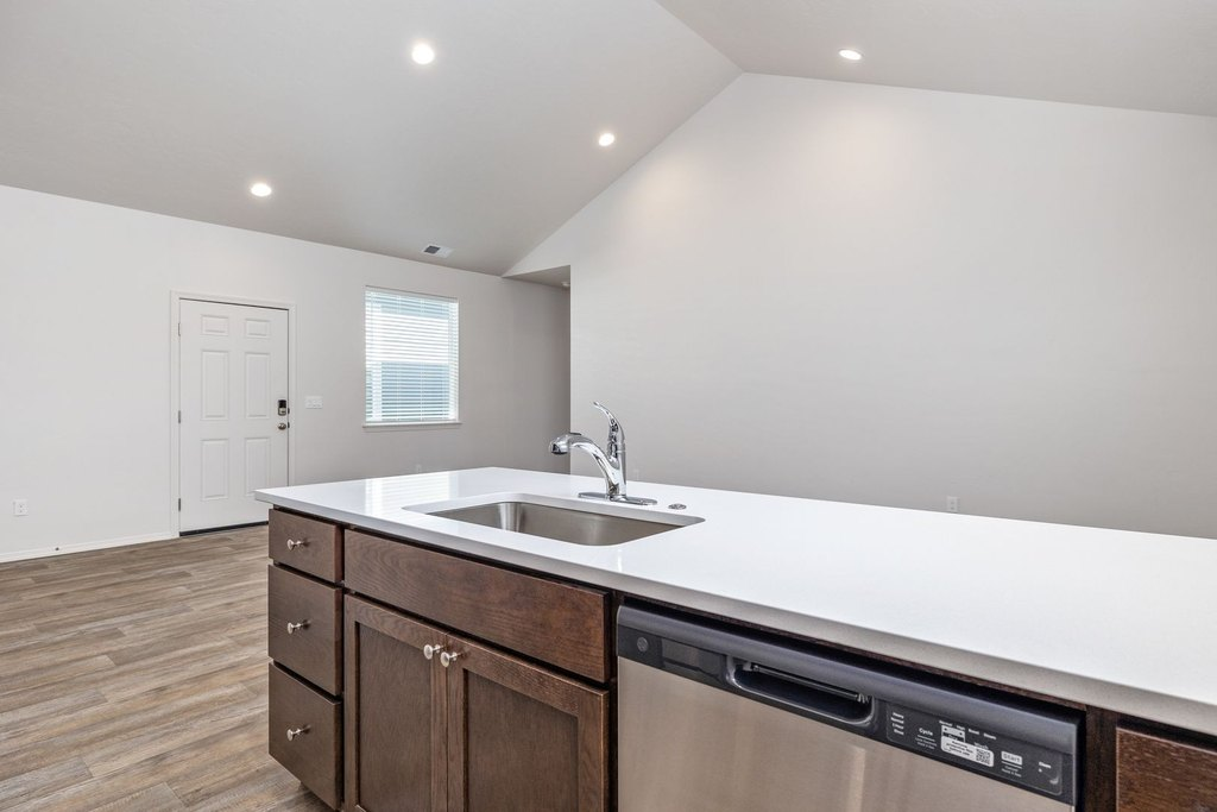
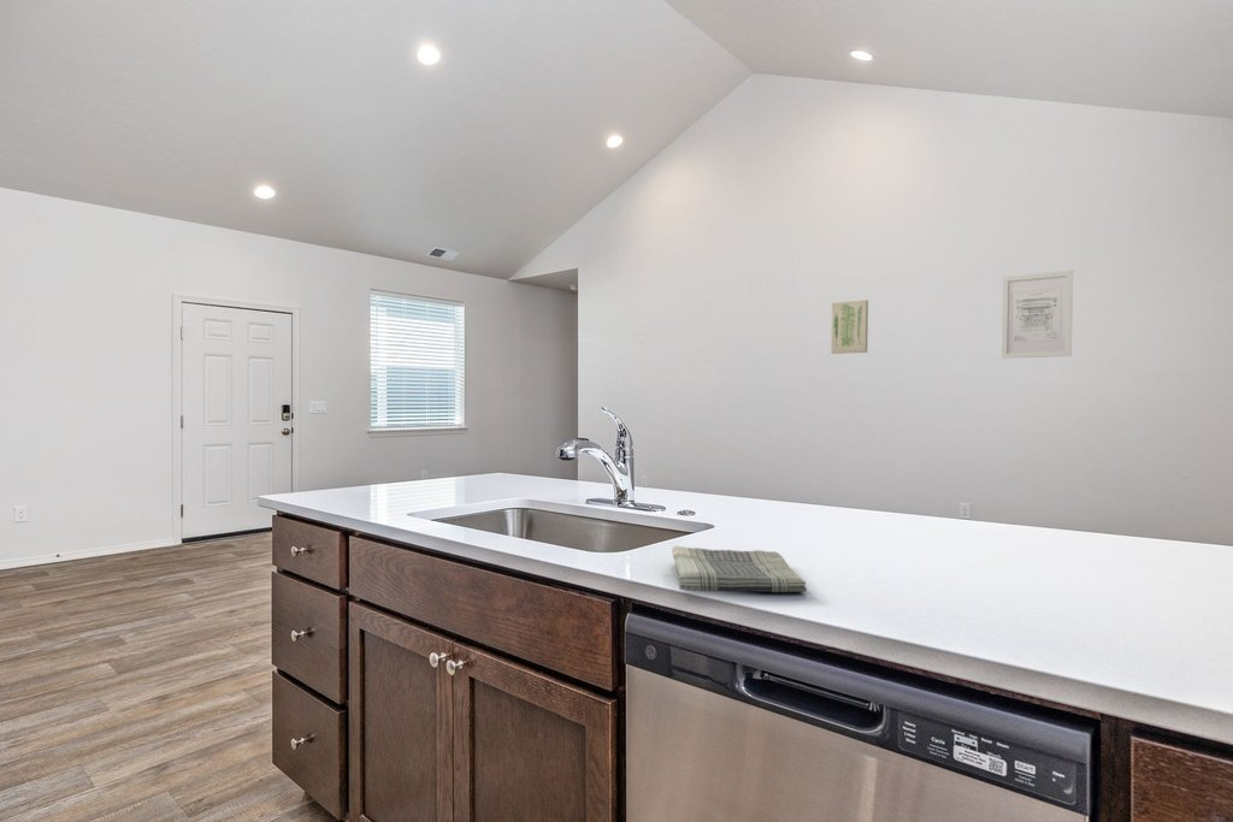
+ dish towel [671,545,808,593]
+ wall art [1001,270,1074,360]
+ wall art [830,298,869,355]
